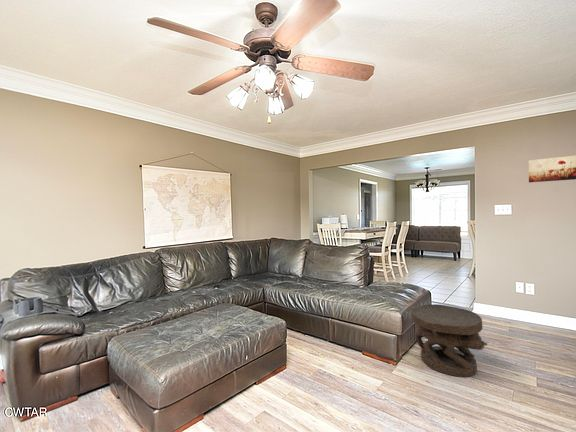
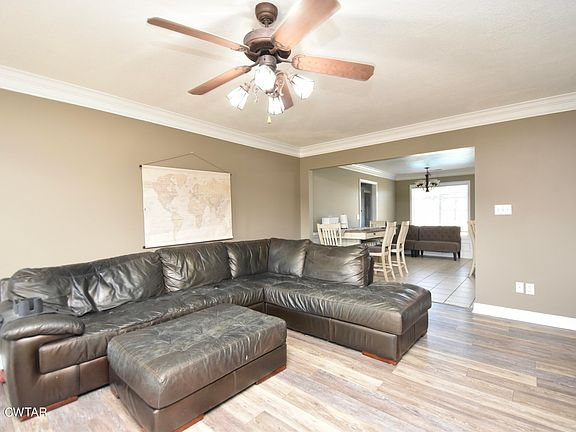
- carved stool [410,303,488,378]
- wall art [528,155,576,183]
